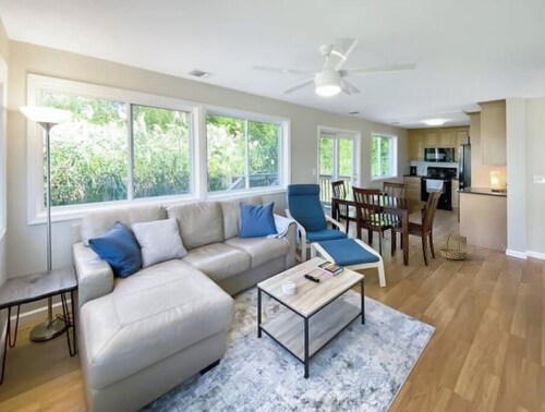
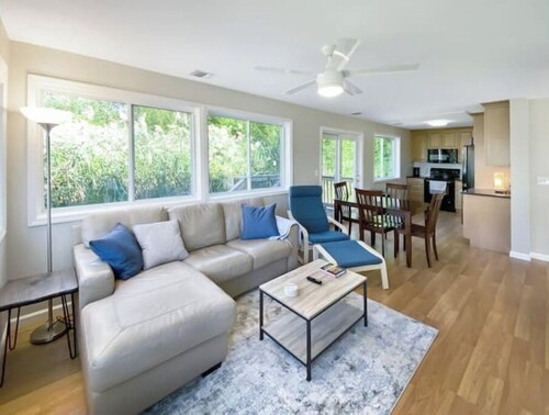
- basket [438,232,469,260]
